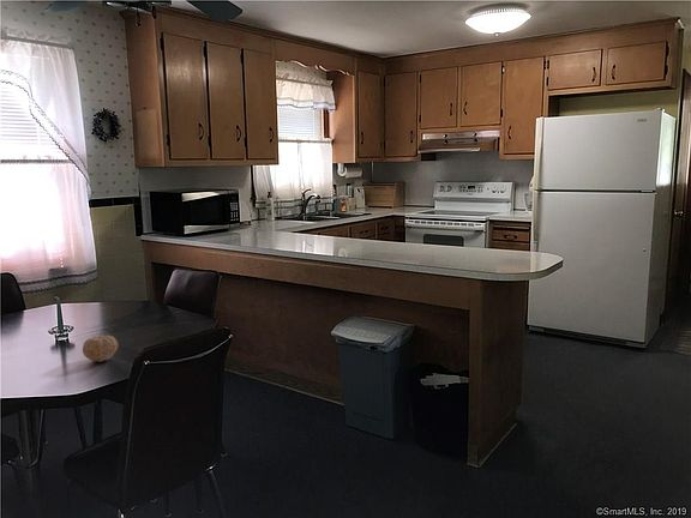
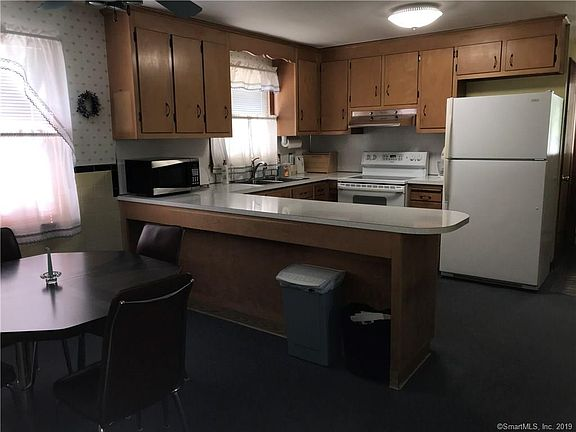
- fruit [82,335,119,363]
